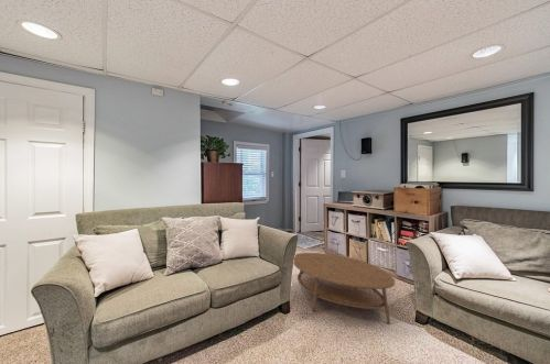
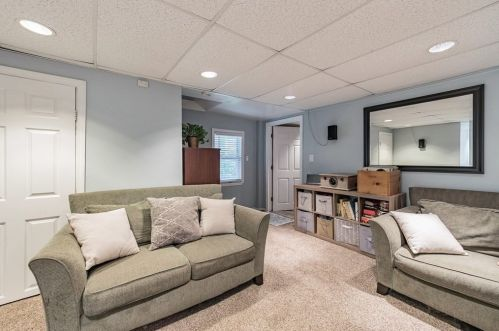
- coffee table [292,252,396,324]
